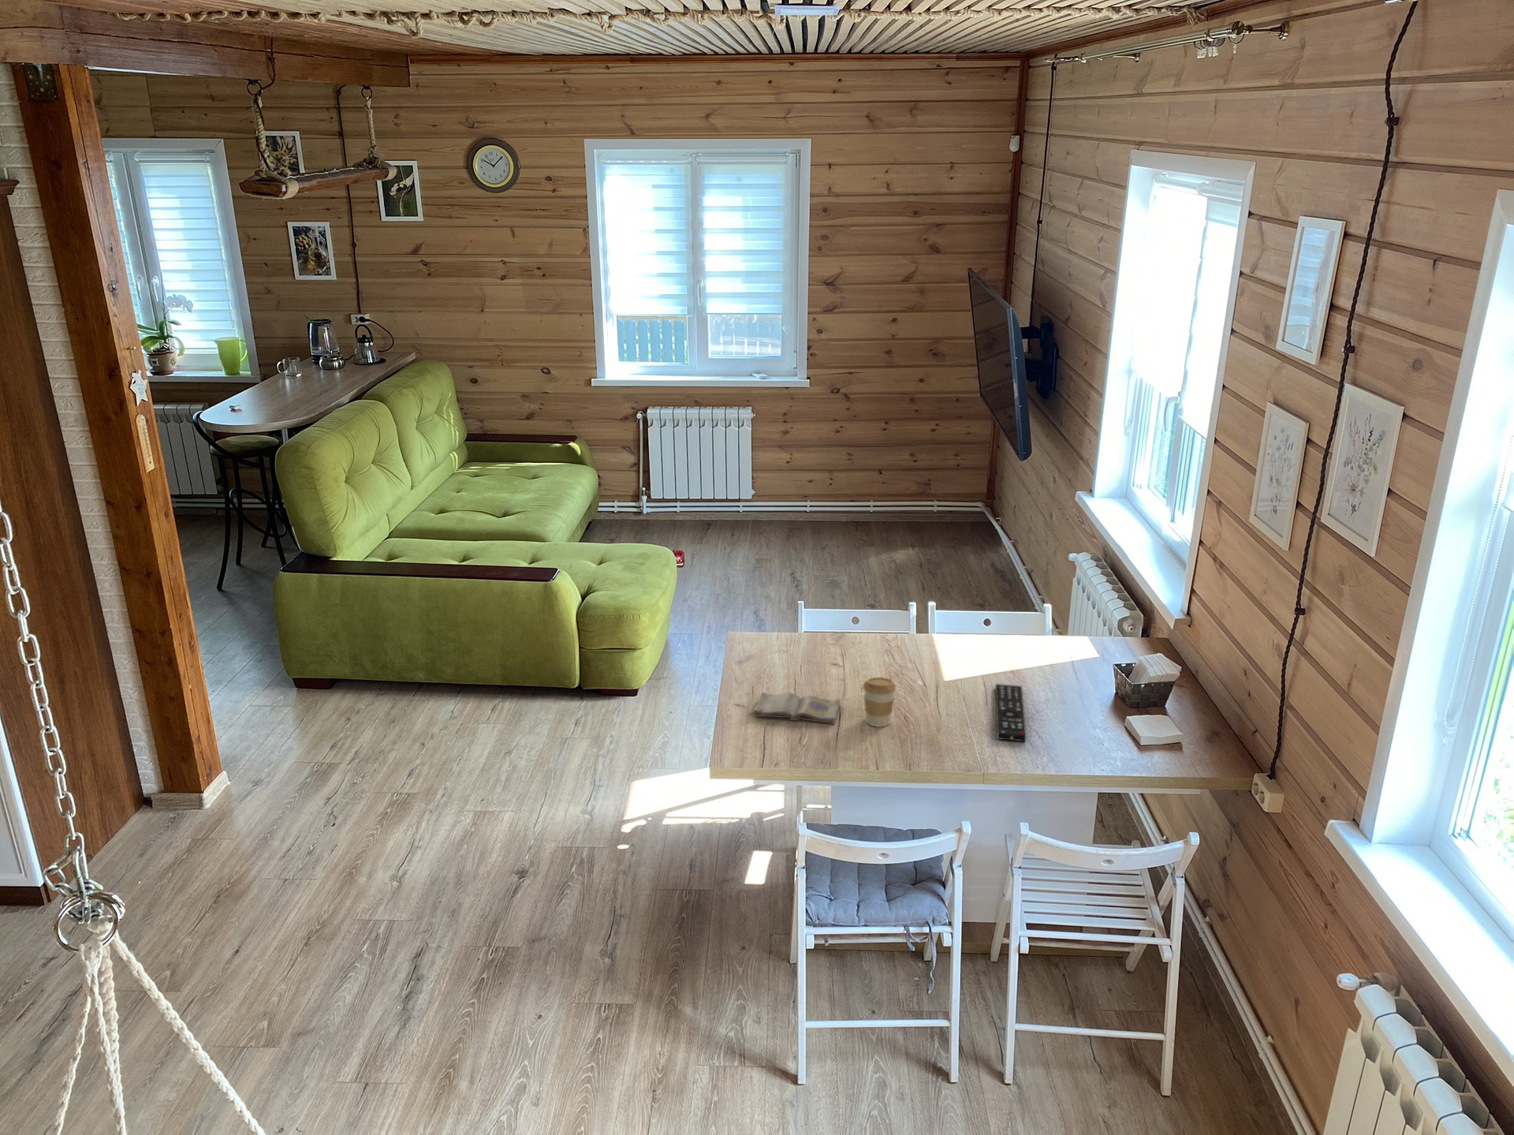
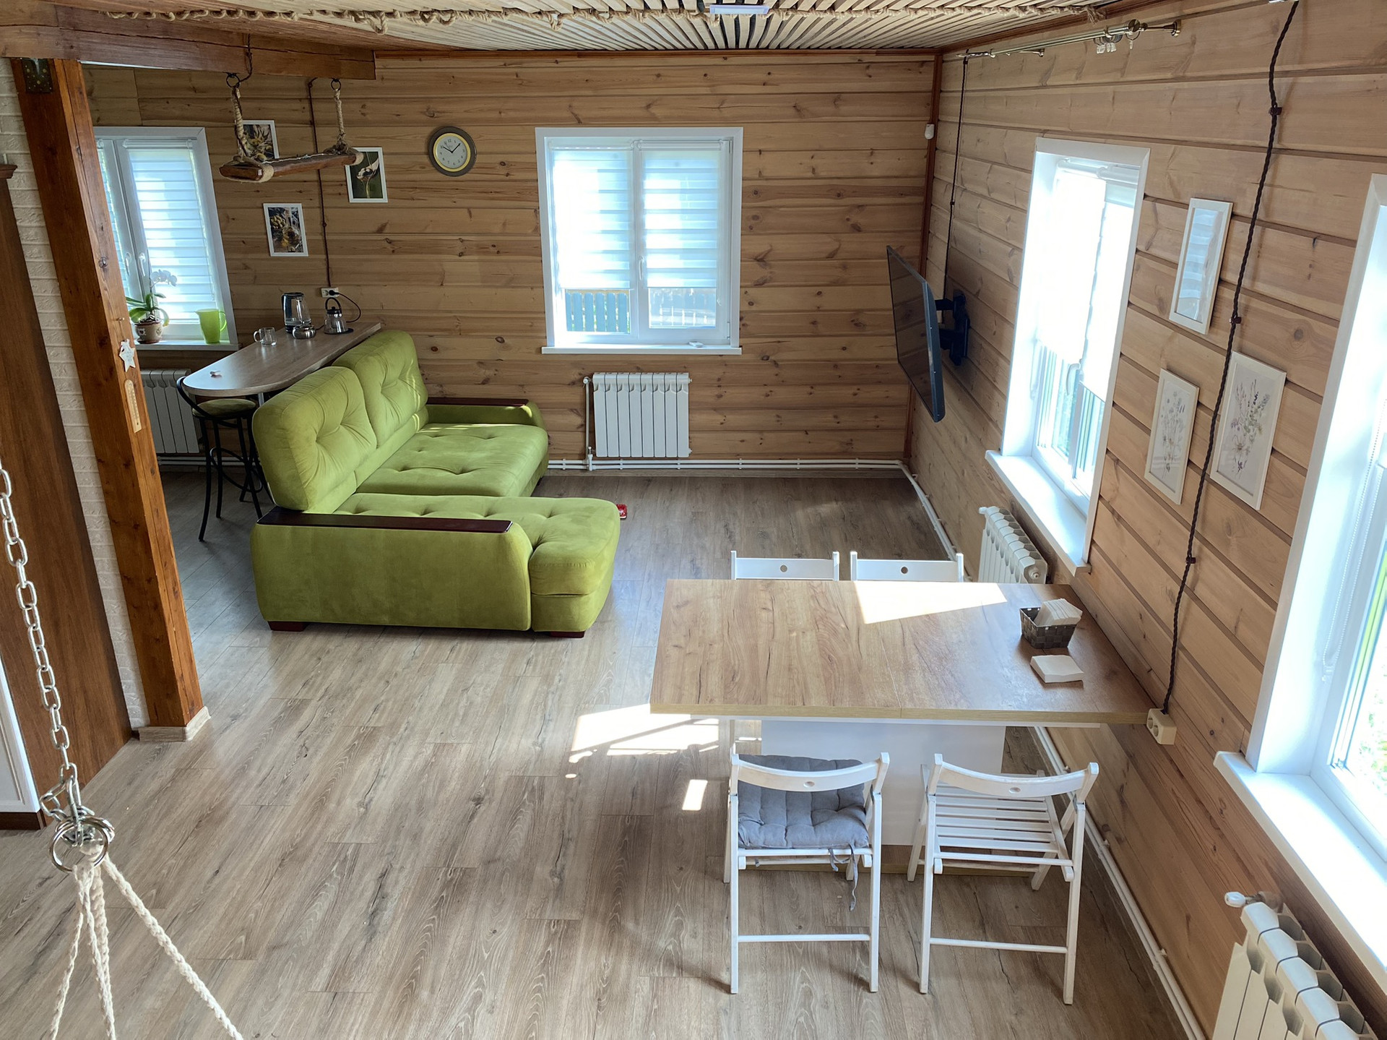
- coffee cup [862,677,896,728]
- remote control [994,683,1026,743]
- diary [752,691,840,725]
